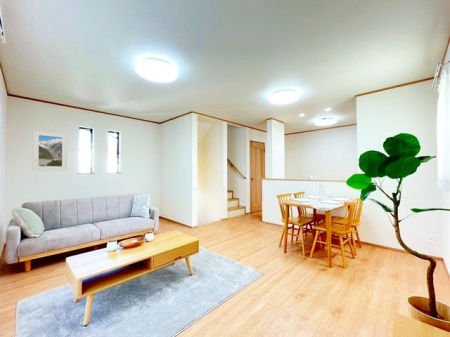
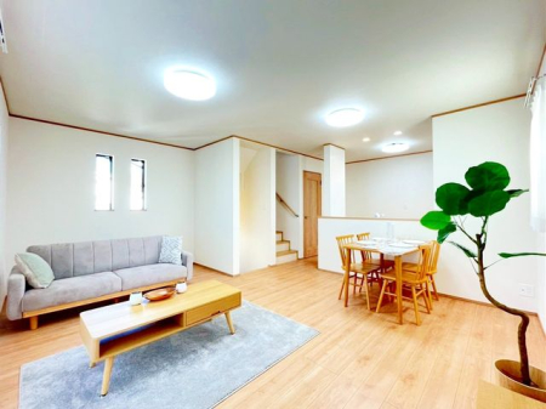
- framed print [32,129,68,171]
